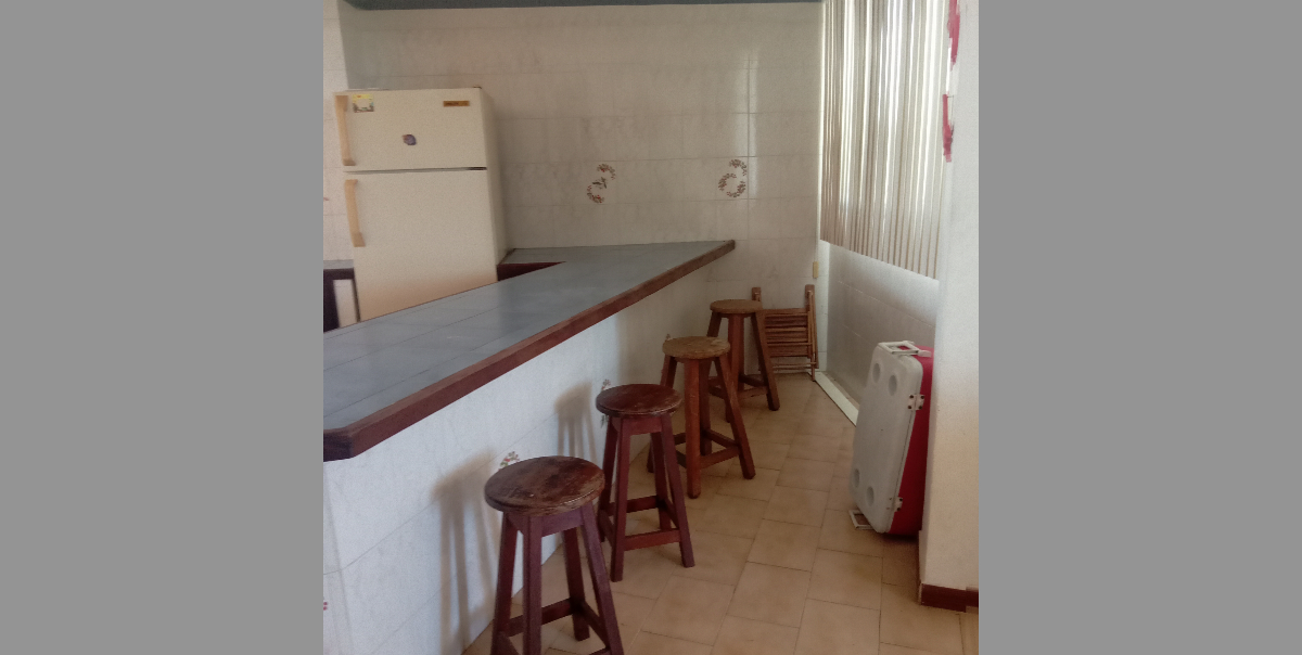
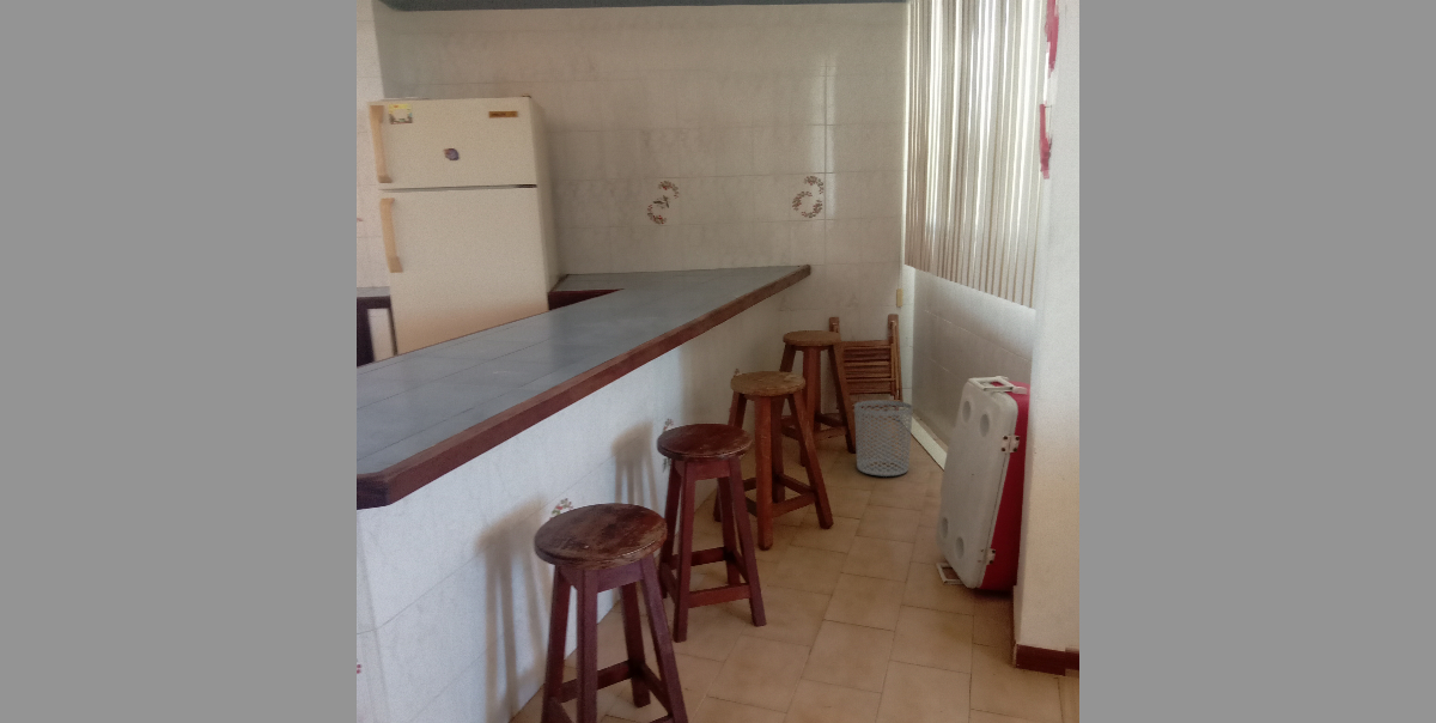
+ waste bin [853,399,913,478]
